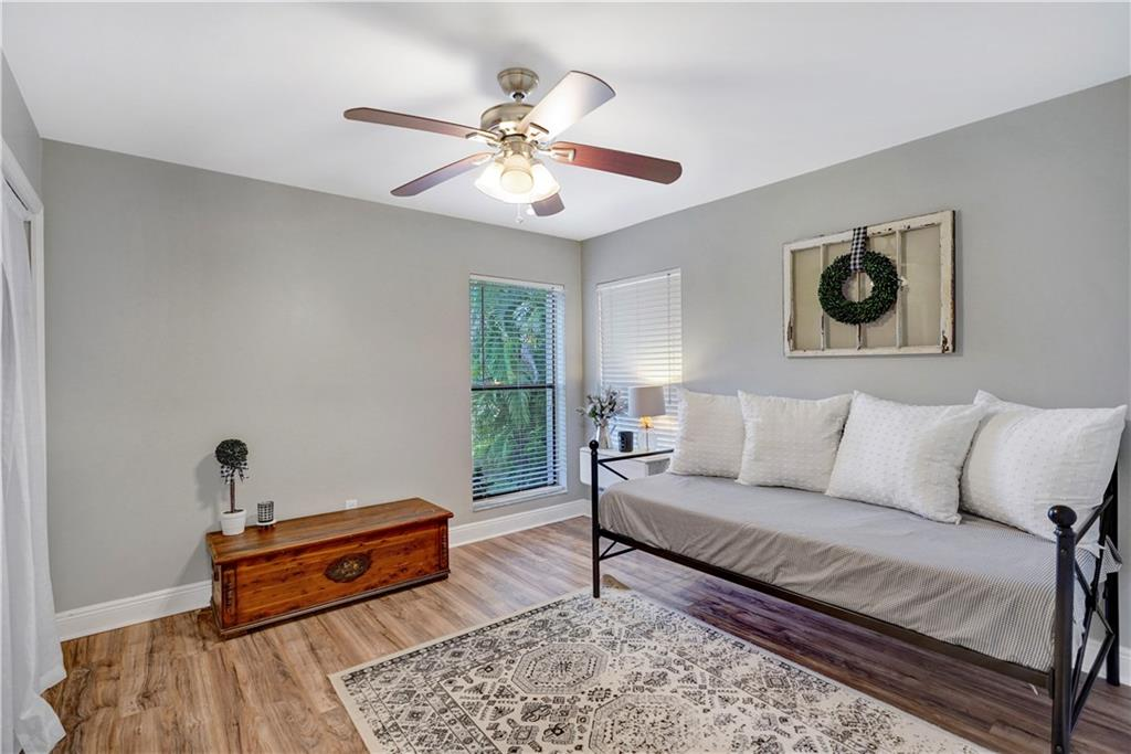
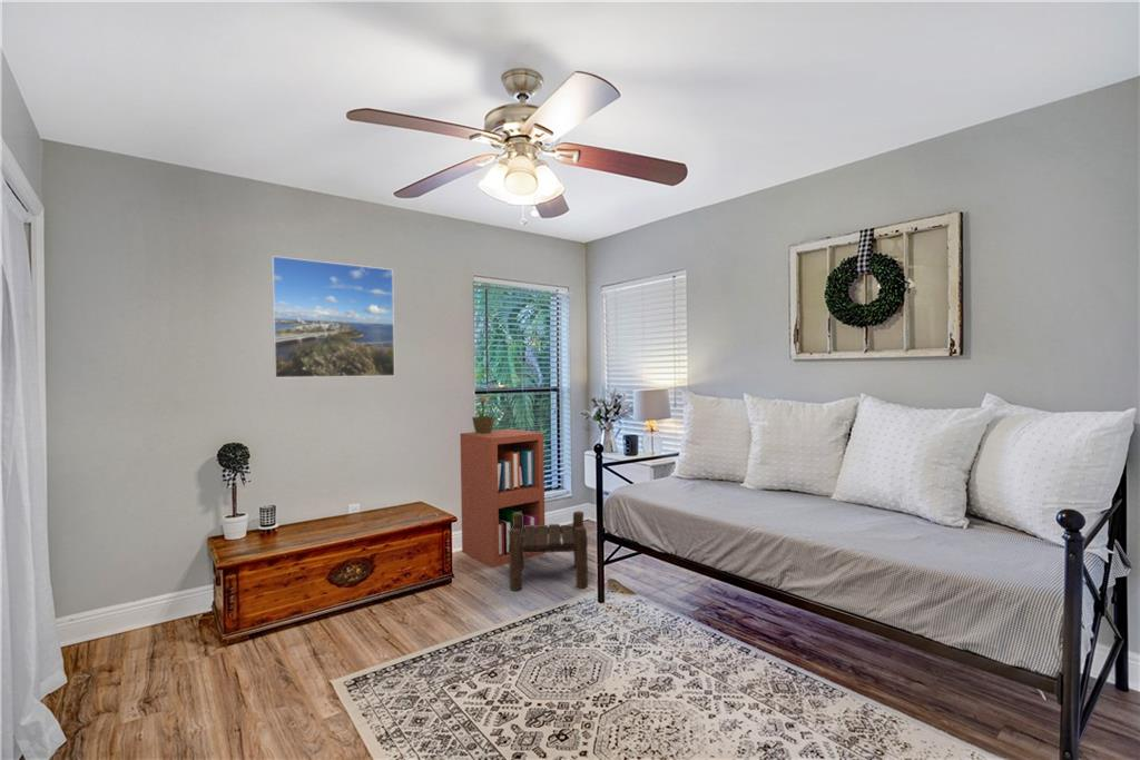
+ bookshelf [459,427,546,569]
+ stool [509,511,589,592]
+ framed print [271,255,396,379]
+ potted plant [471,393,495,434]
